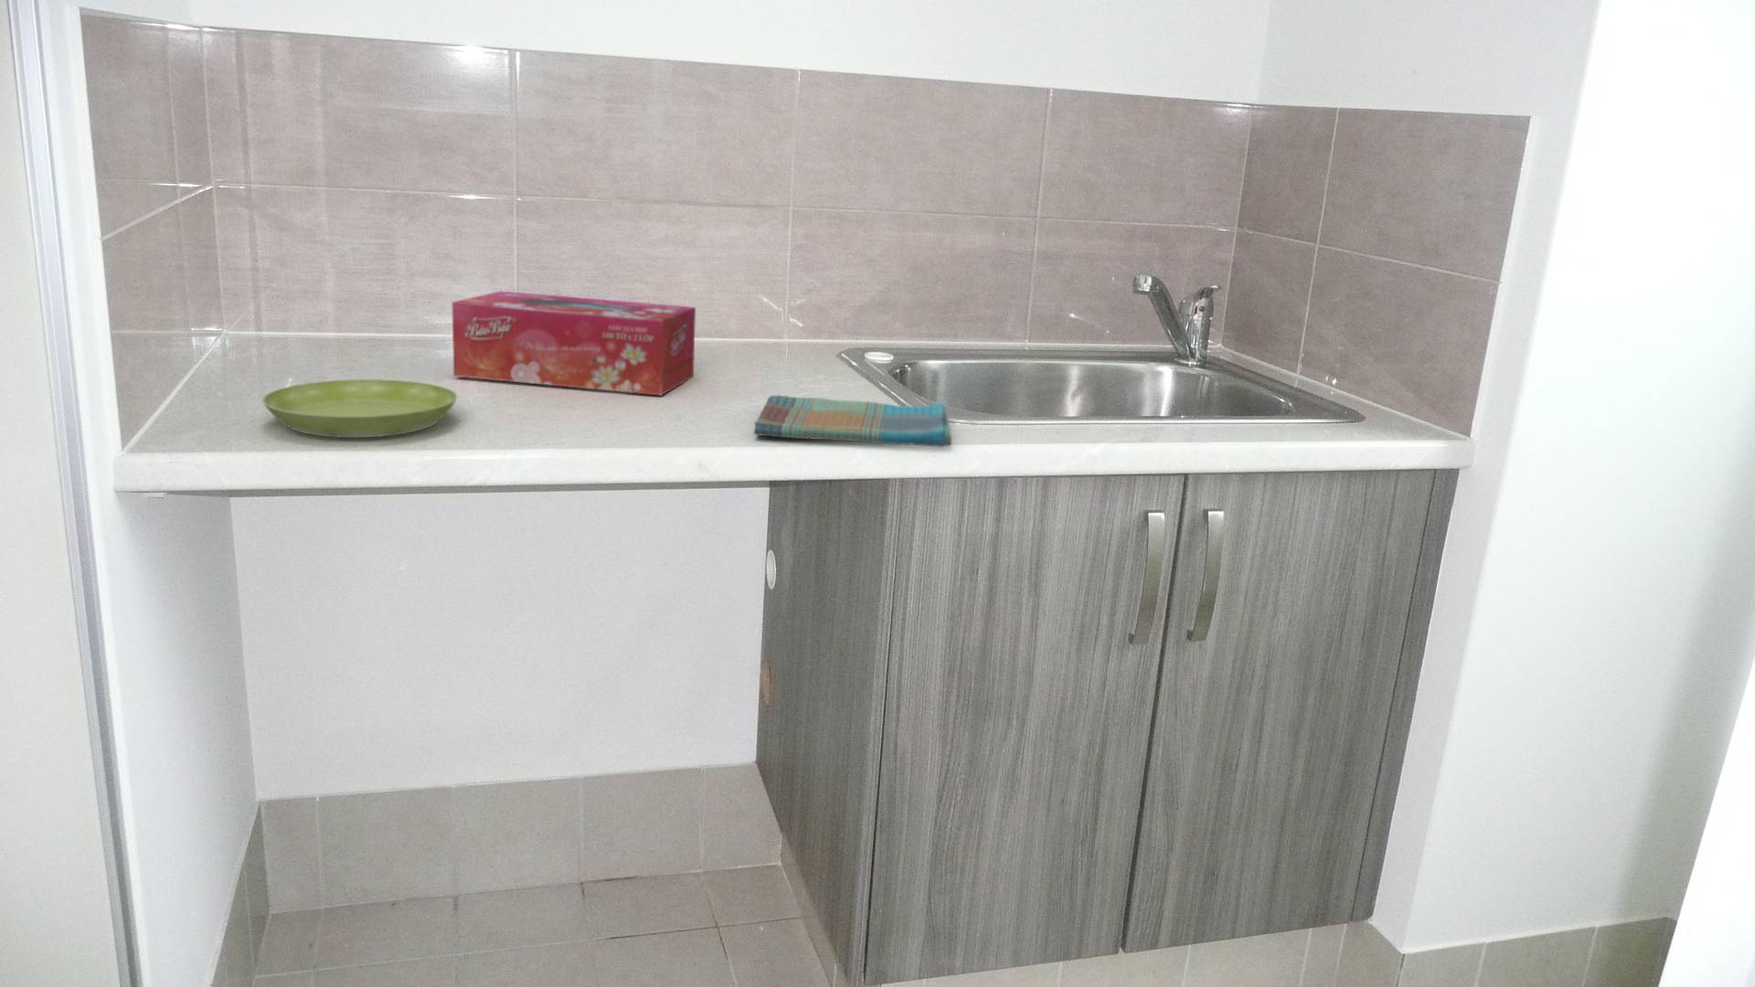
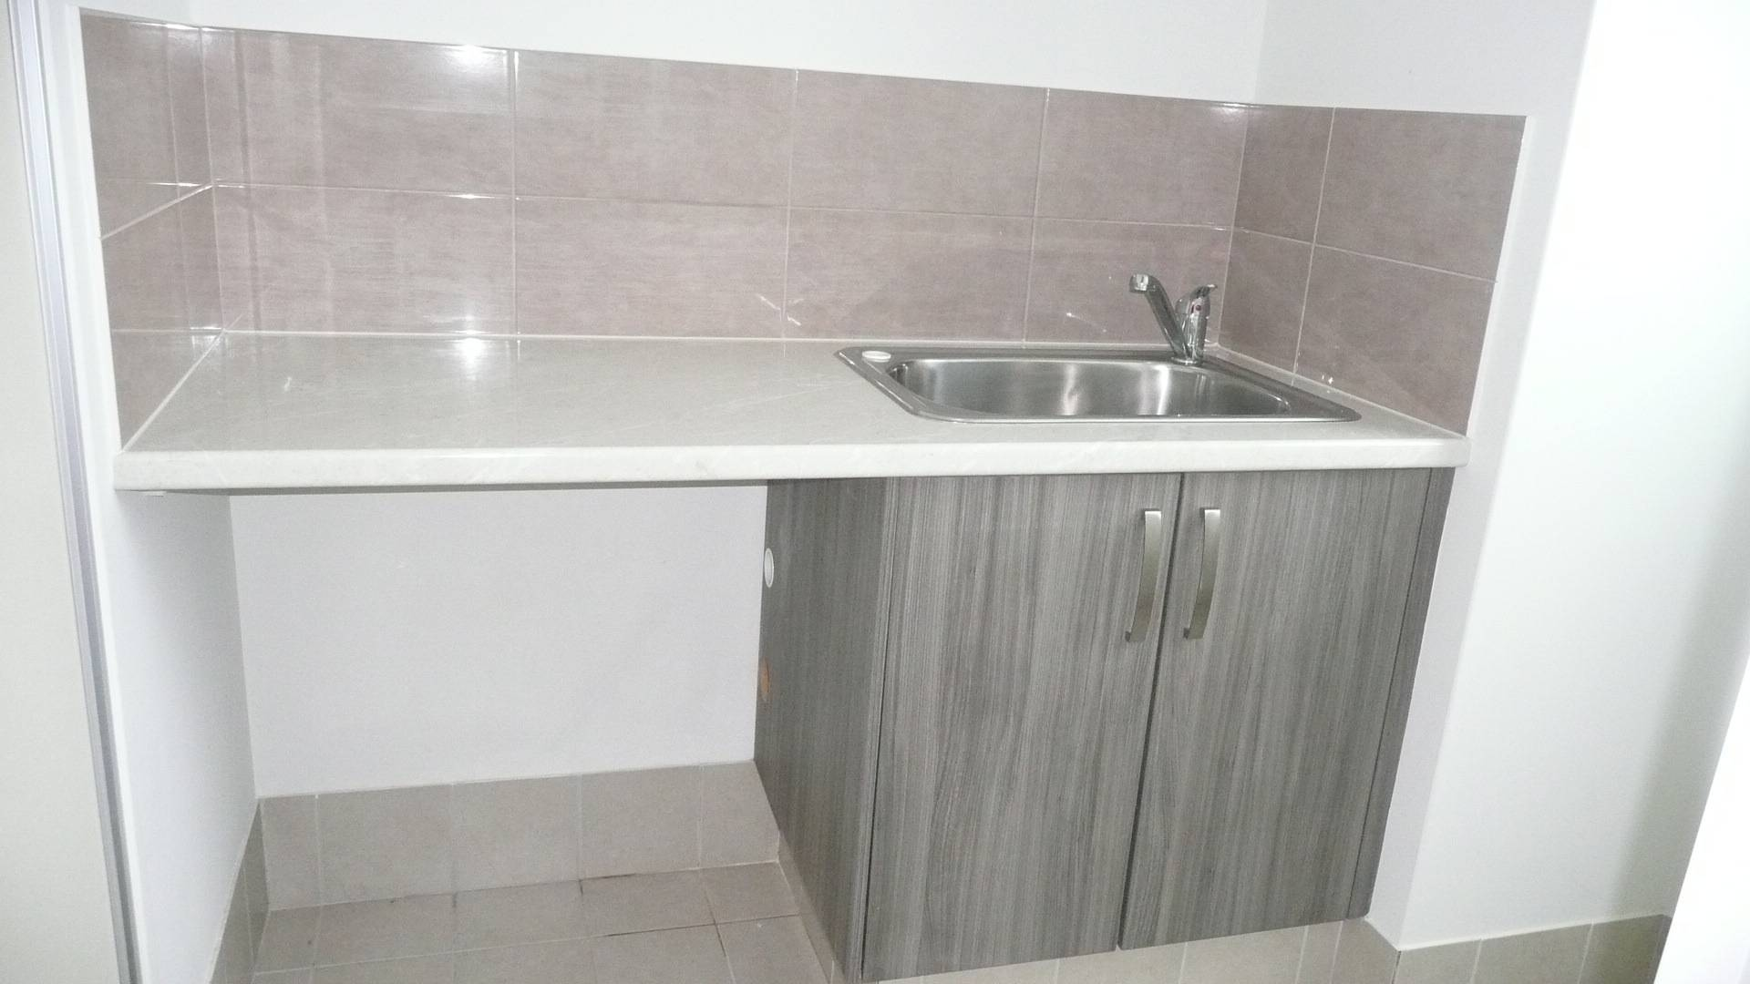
- tissue box [451,289,697,396]
- saucer [262,378,458,439]
- dish towel [753,394,952,448]
